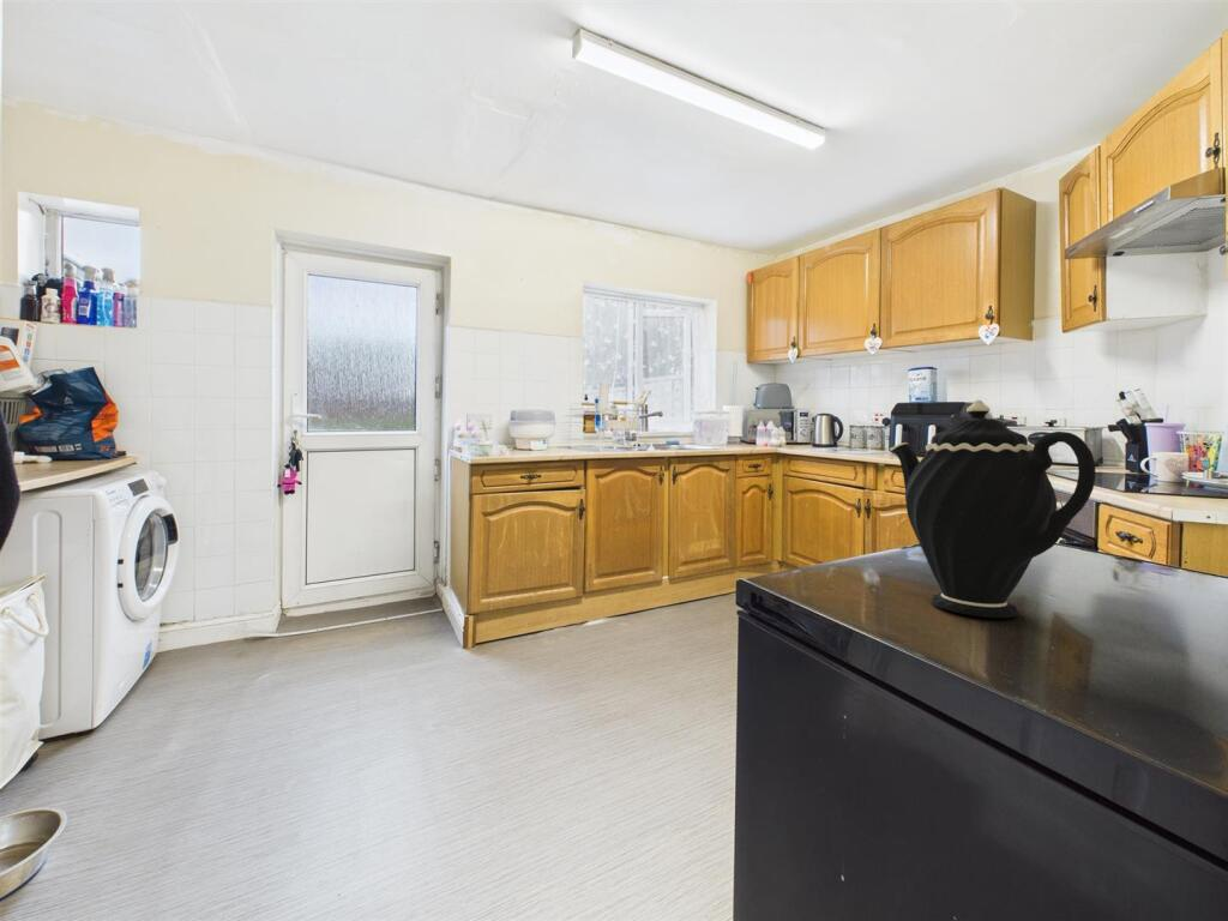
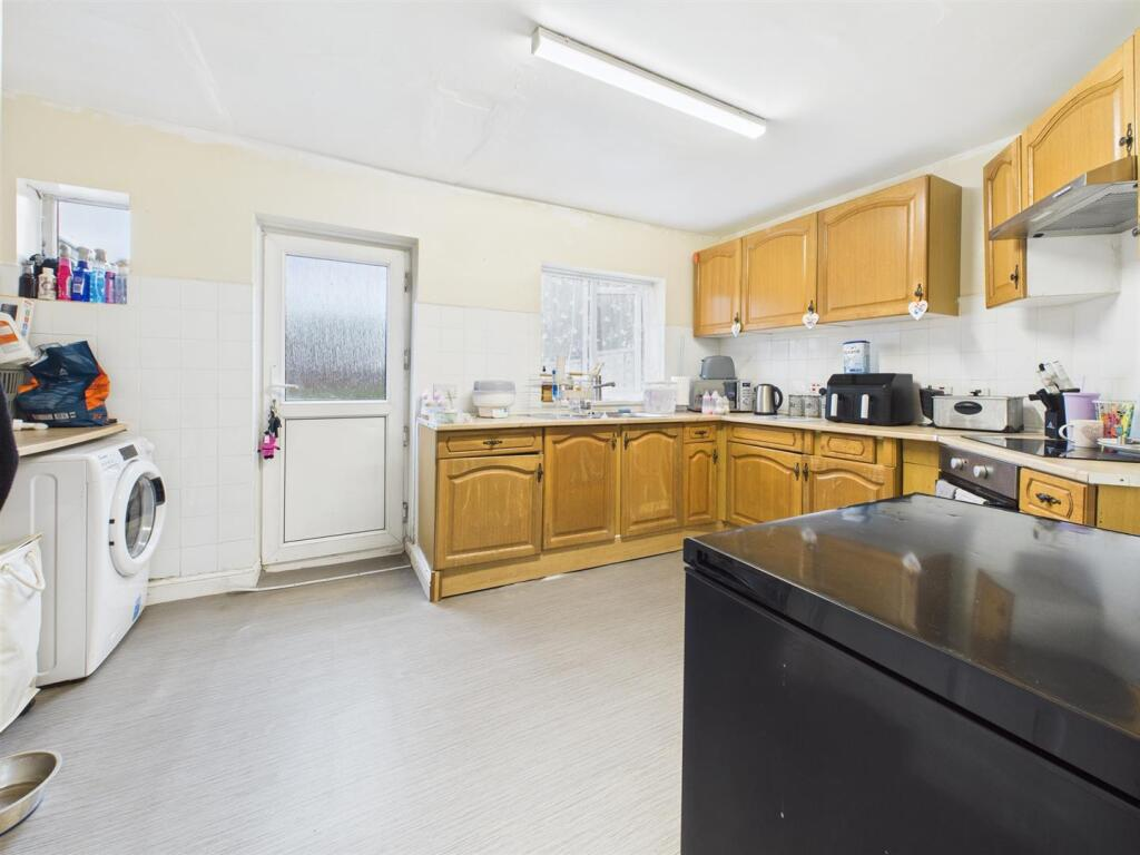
- teapot [889,399,1096,619]
